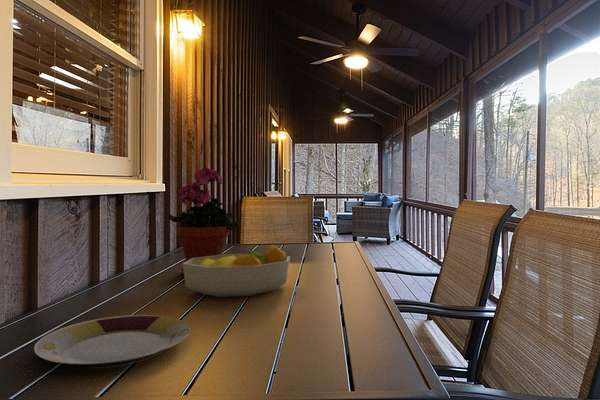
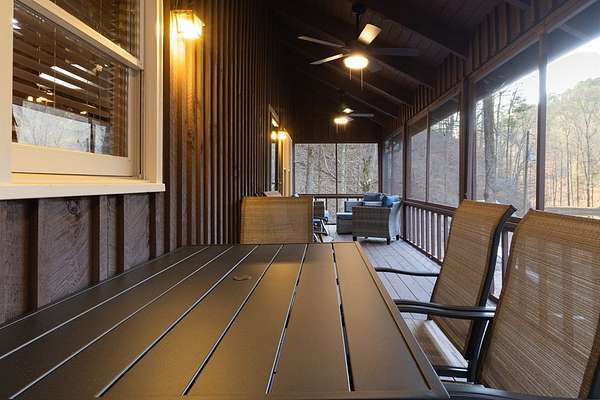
- plate [33,314,191,369]
- potted plant [167,167,238,273]
- fruit bowl [181,243,291,298]
